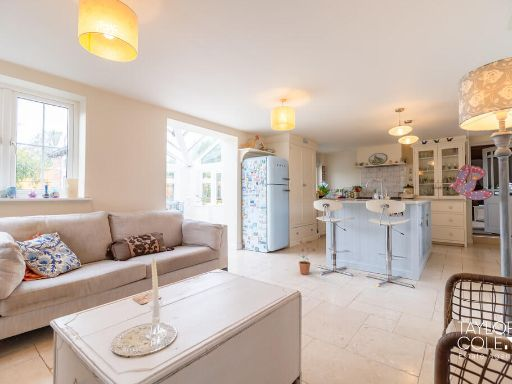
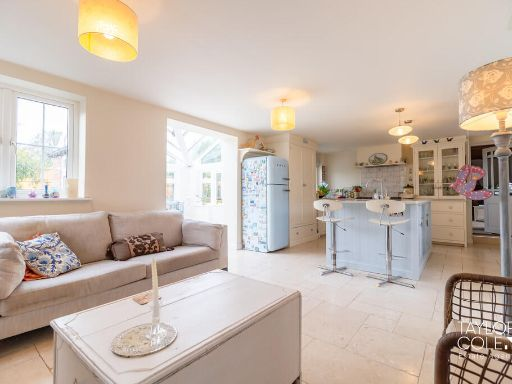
- potted plant [298,239,316,276]
